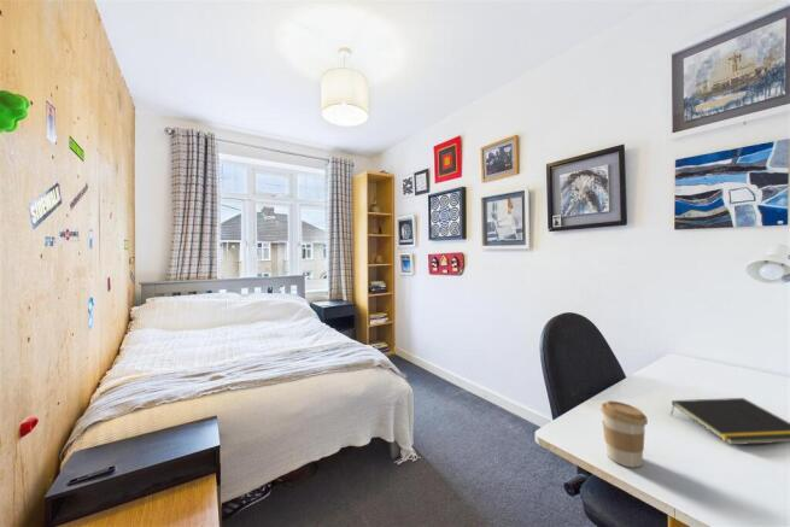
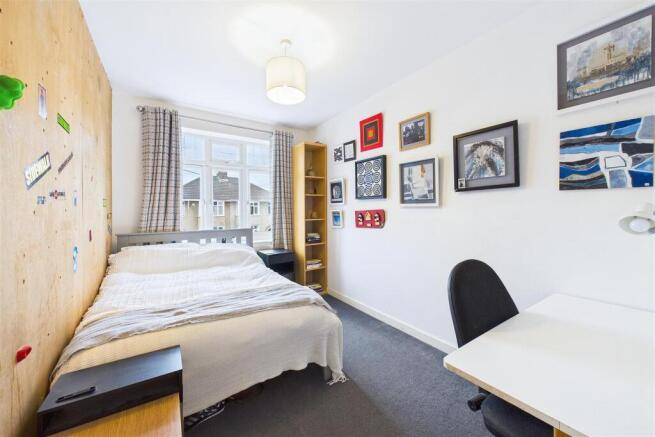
- notepad [669,397,790,446]
- coffee cup [599,399,649,468]
